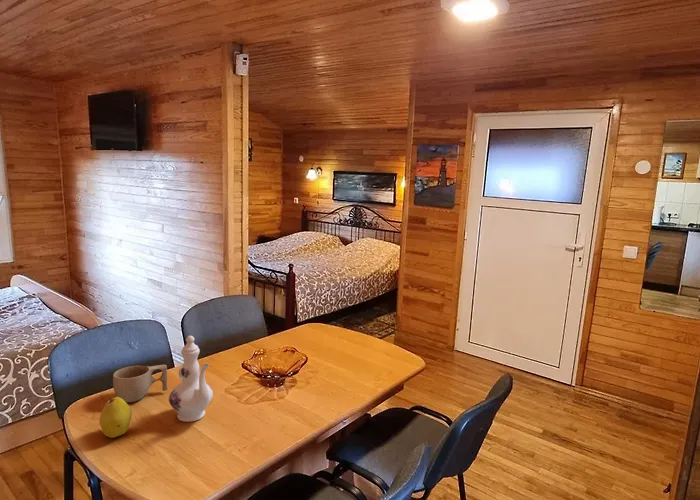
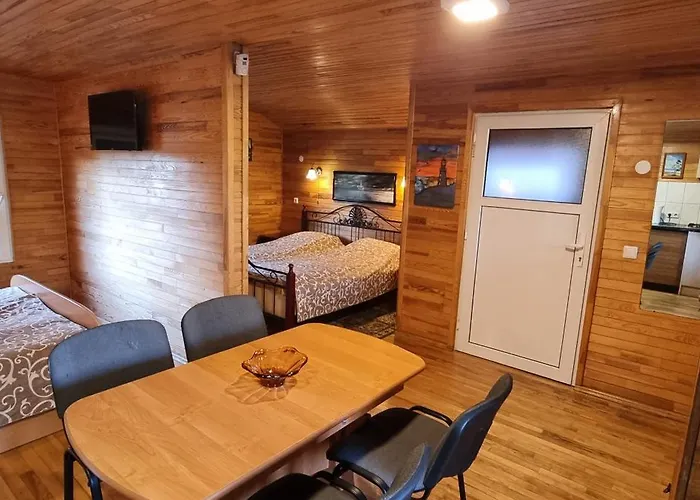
- fruit [98,396,133,439]
- chinaware [168,335,214,423]
- cup [112,364,169,403]
